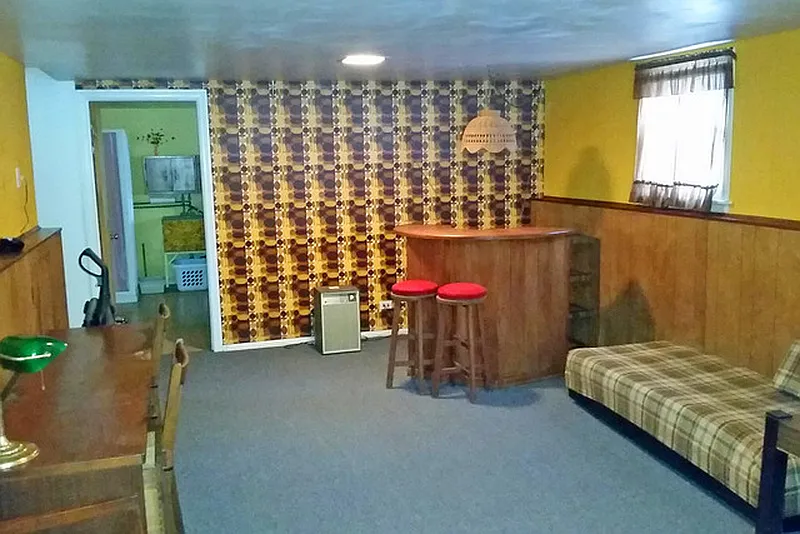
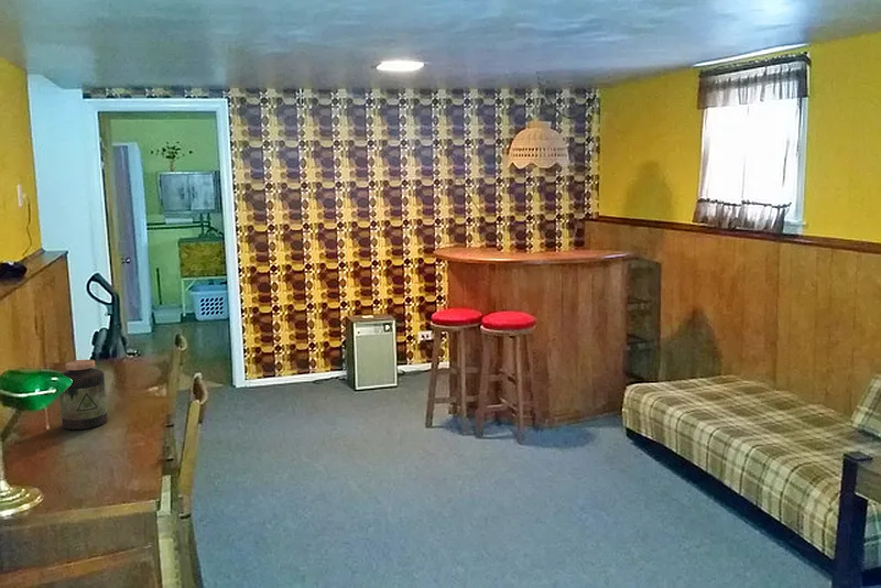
+ jar [58,358,109,431]
